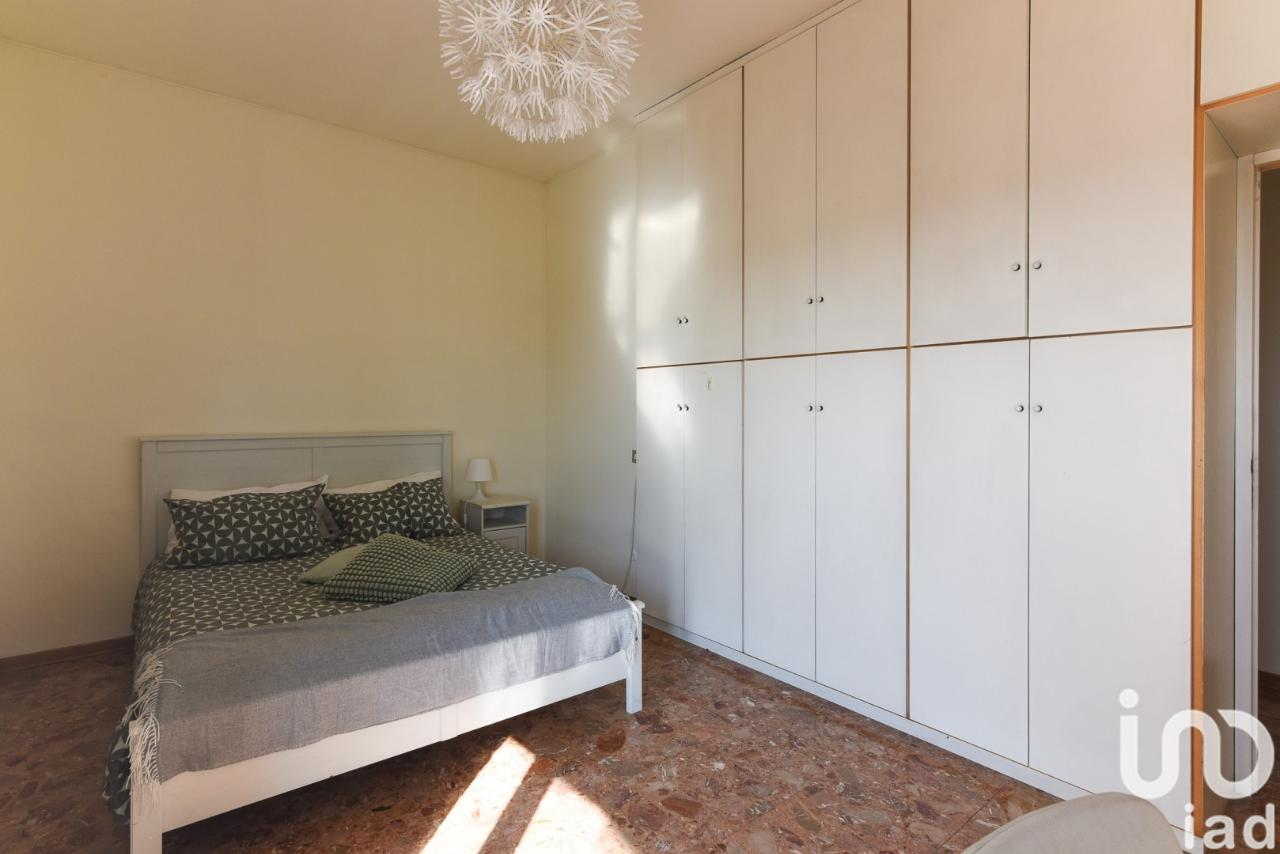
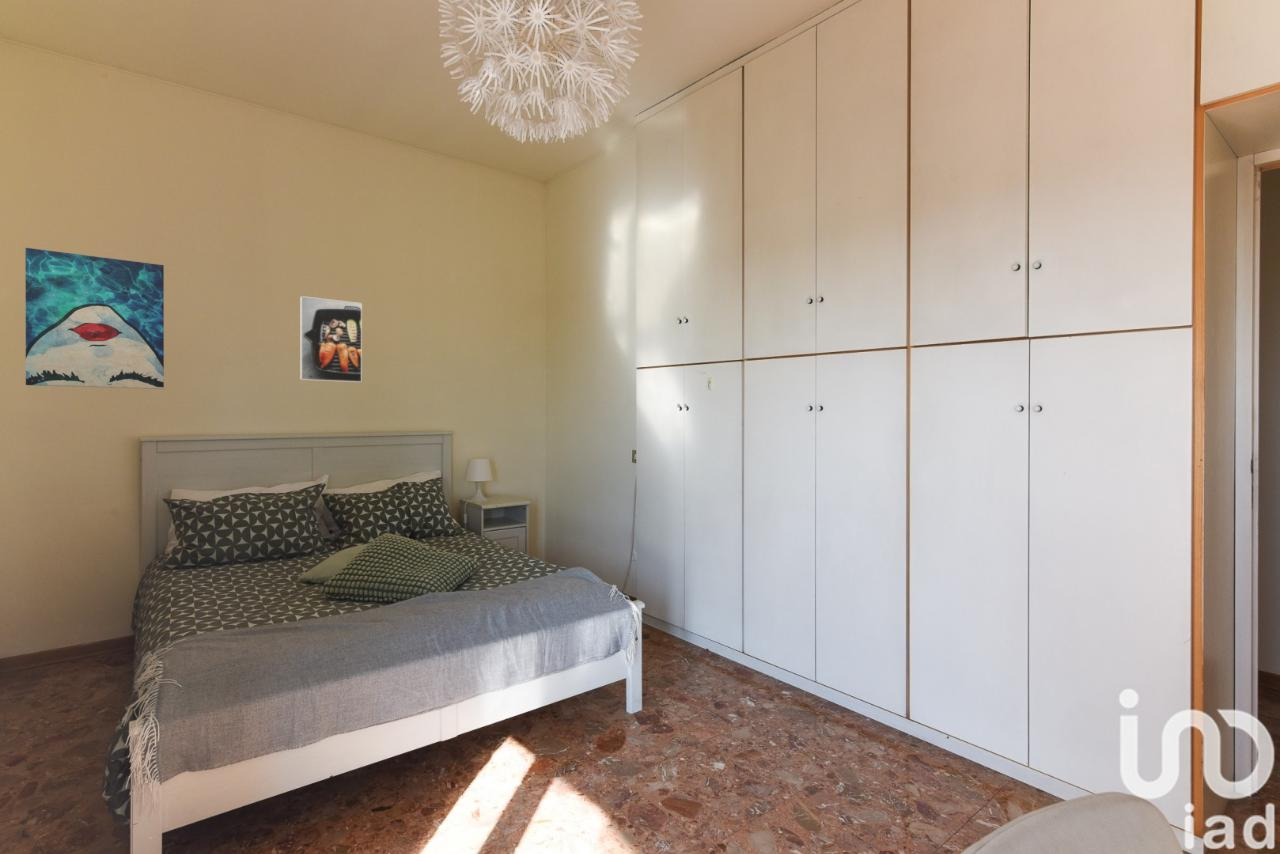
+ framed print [299,295,363,383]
+ wall art [24,247,165,390]
